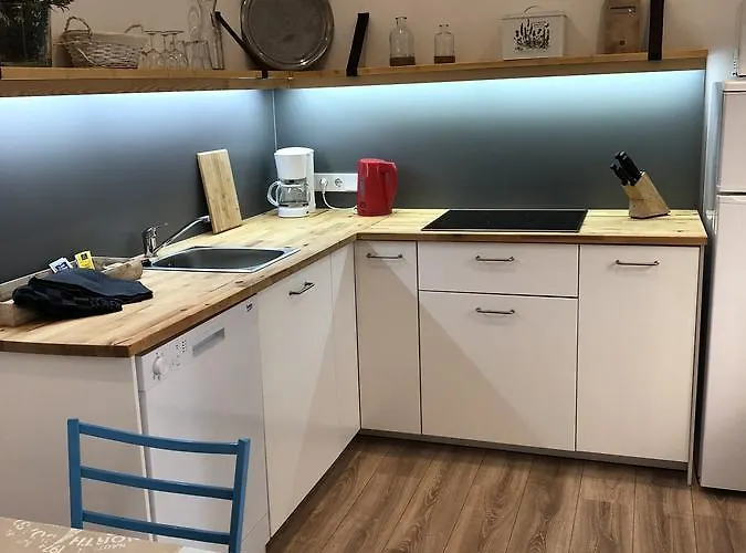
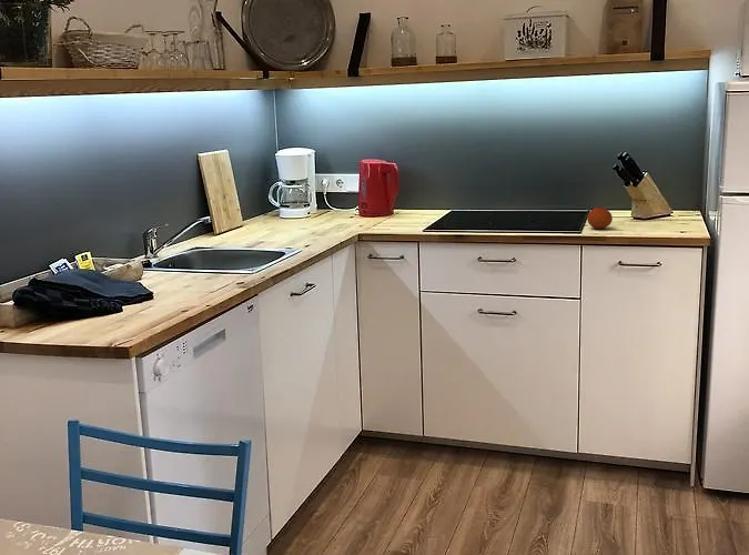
+ fruit [586,205,614,230]
